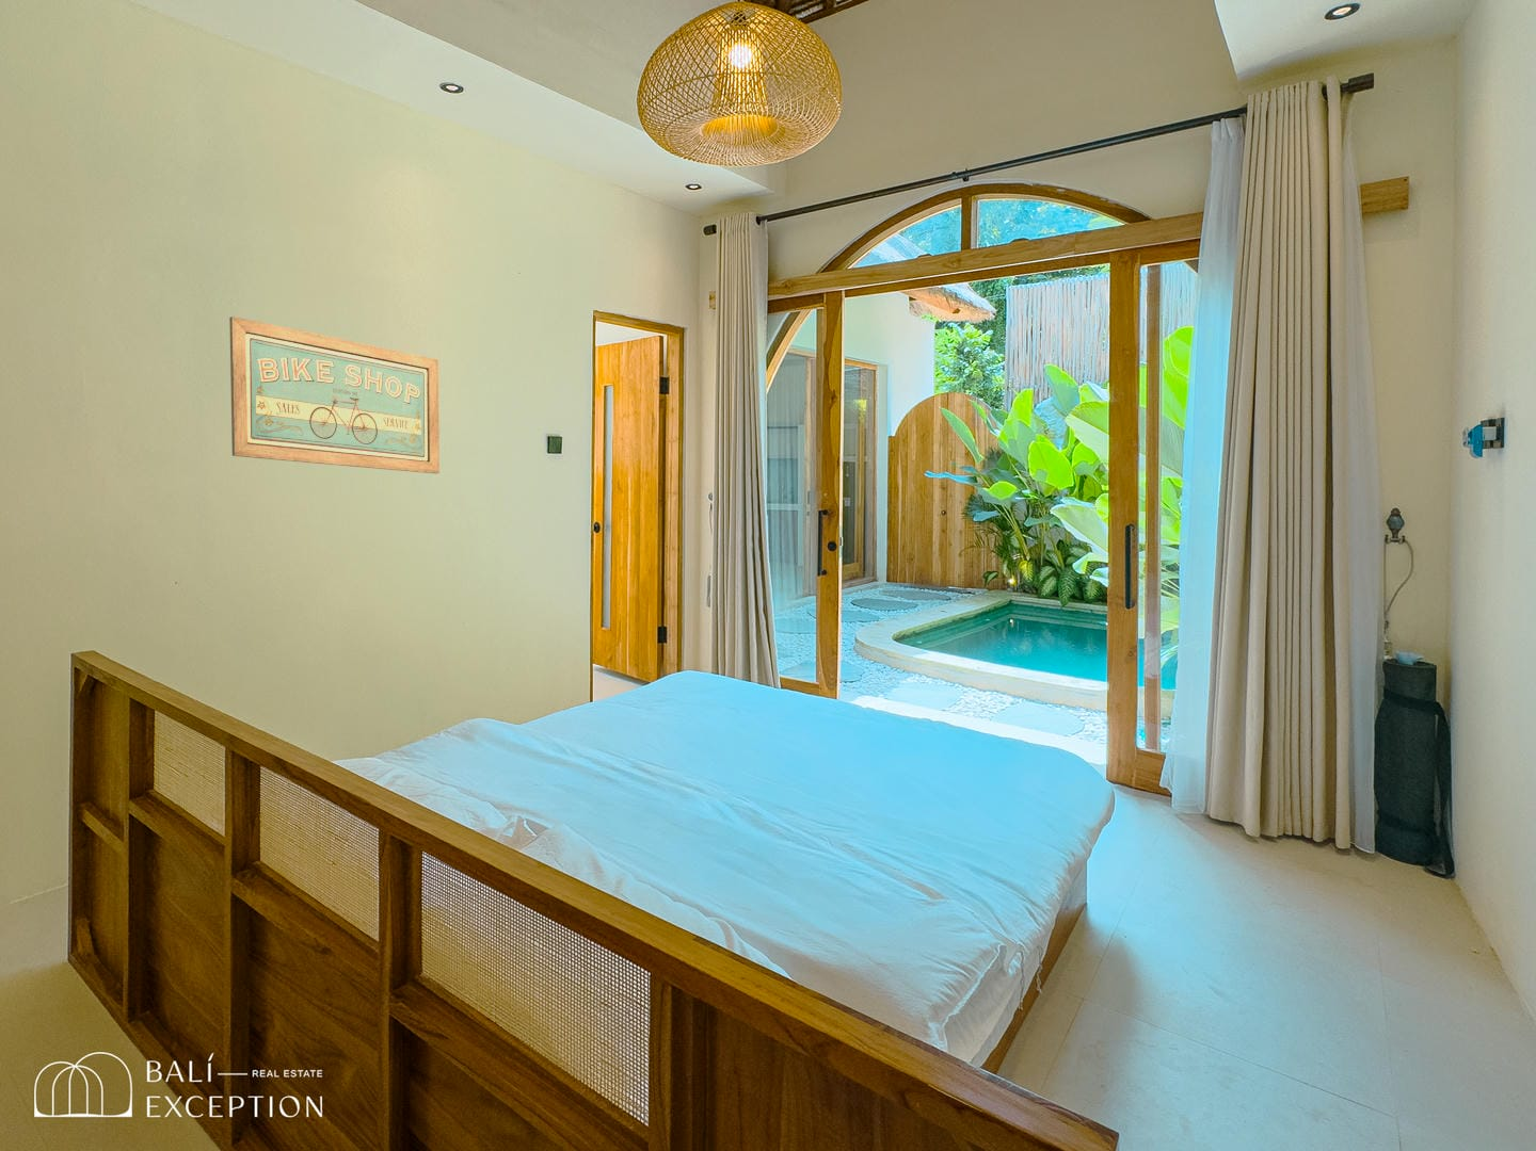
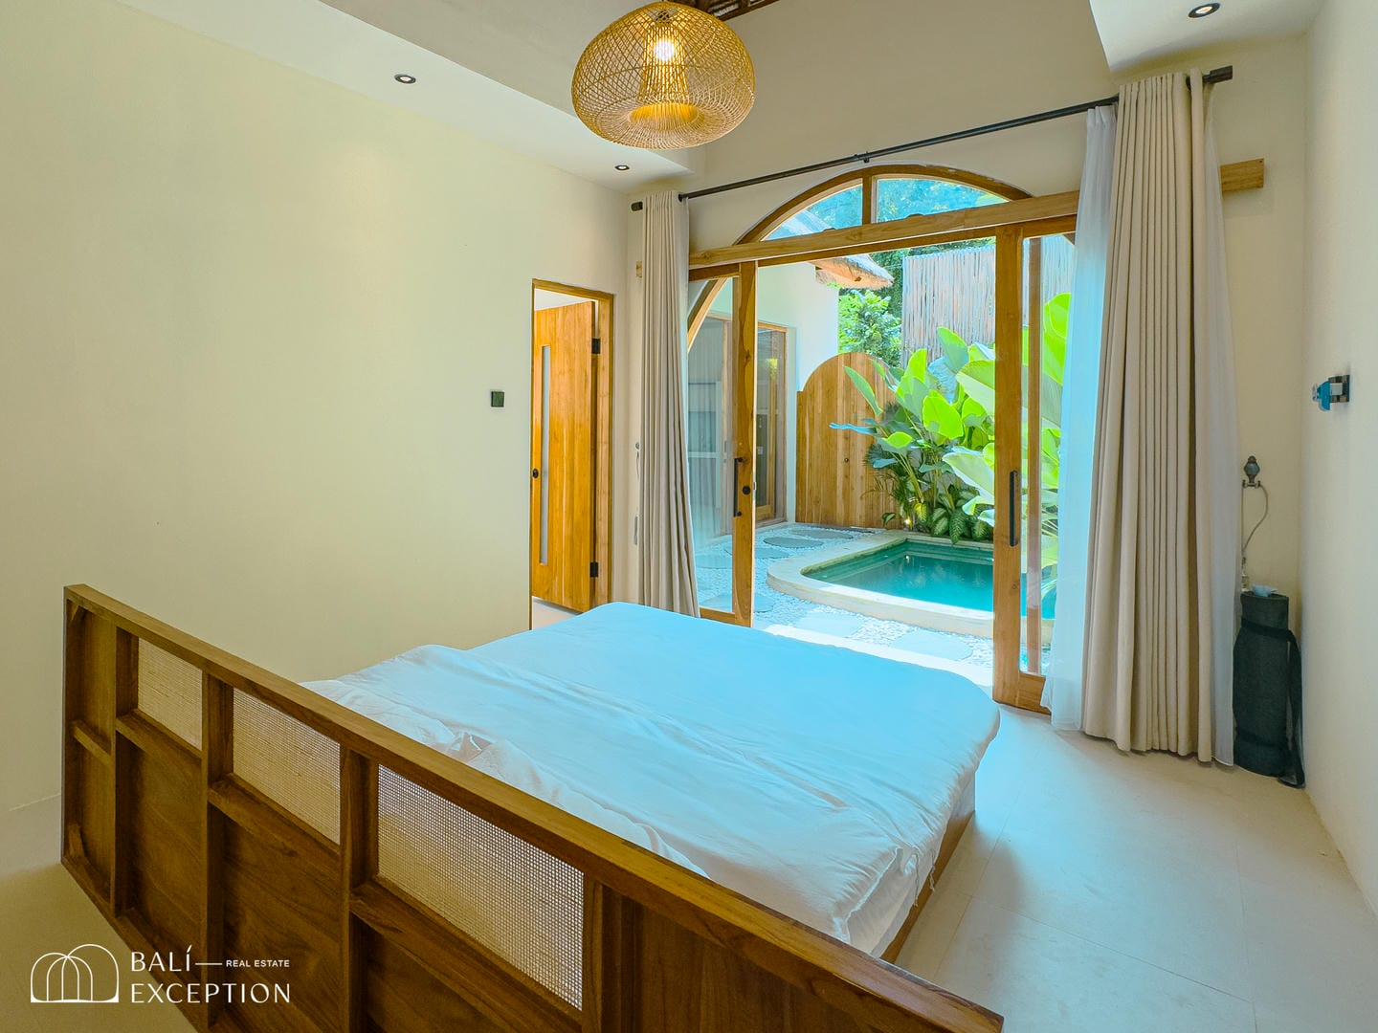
- wall art [229,316,440,474]
